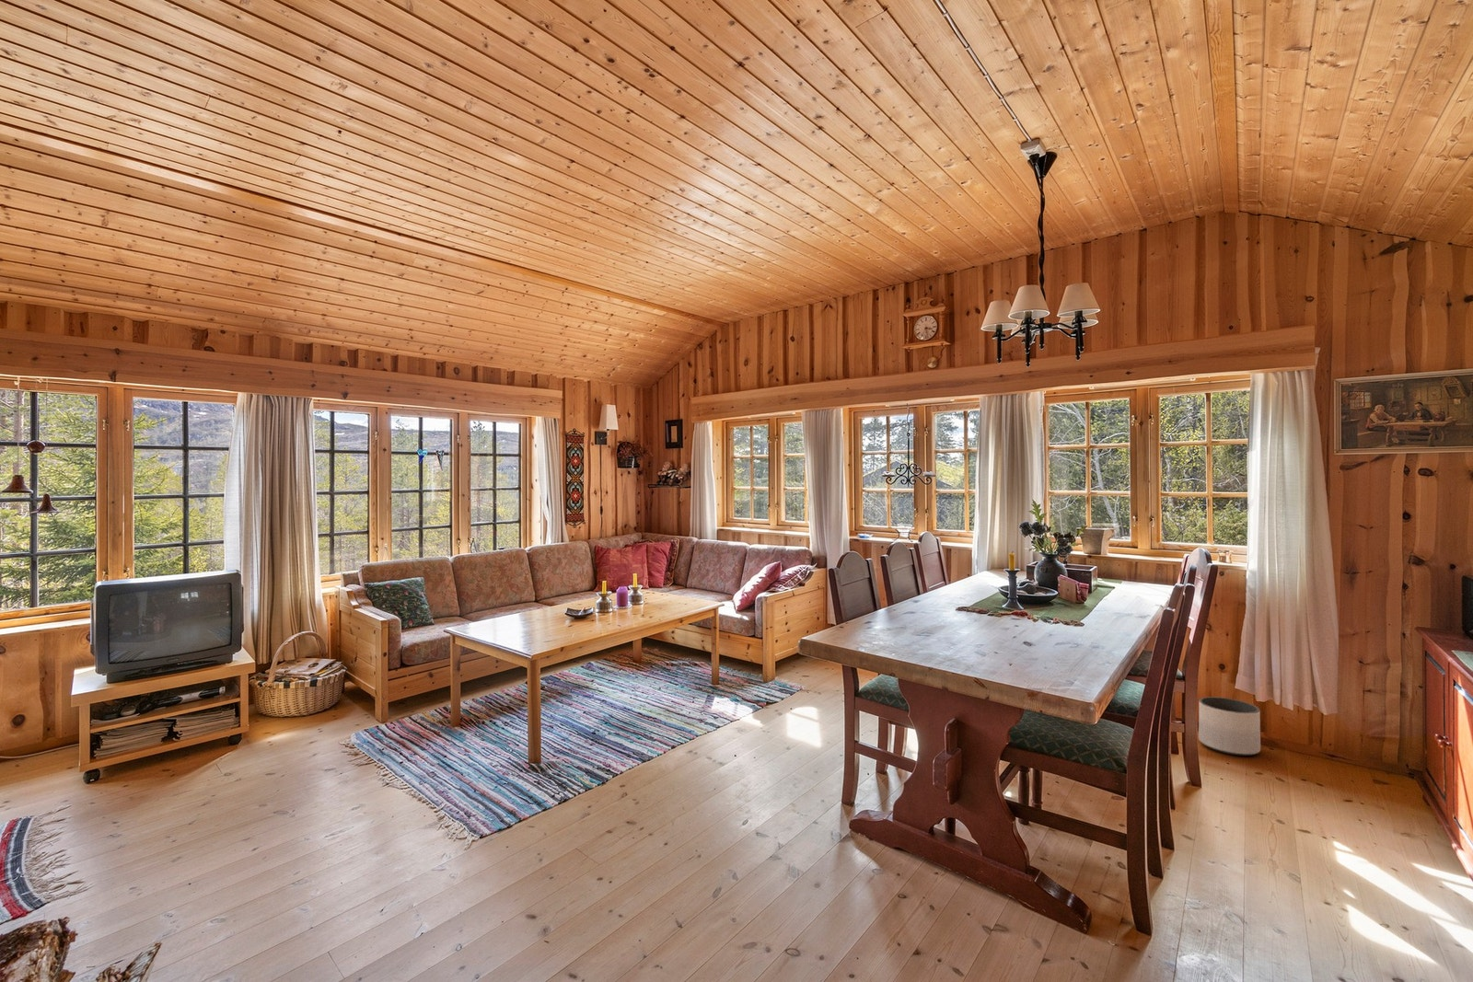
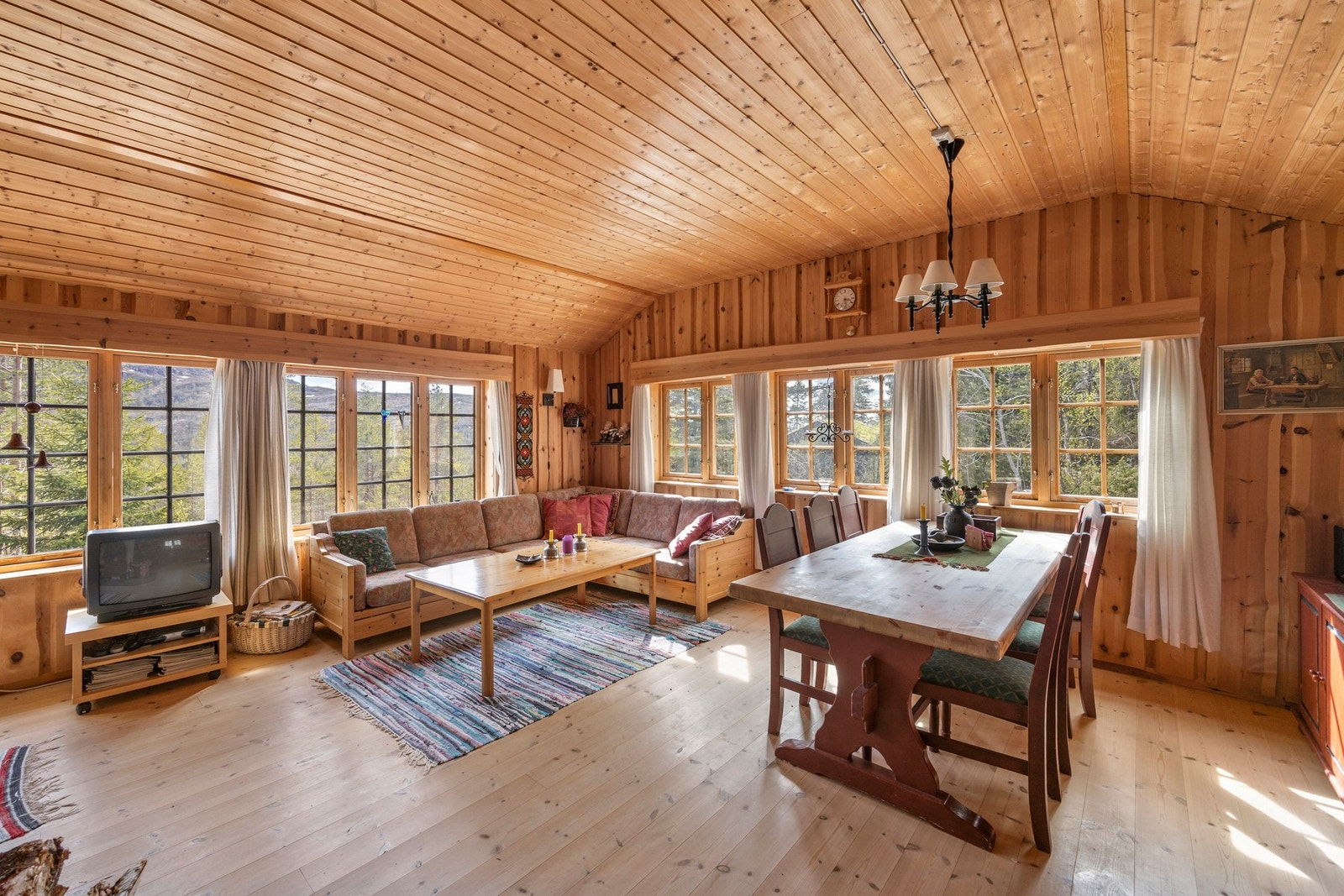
- planter [1198,696,1261,756]
